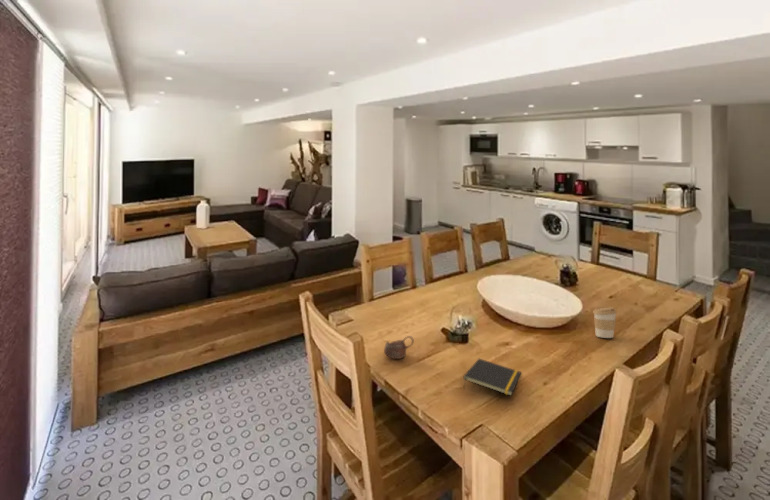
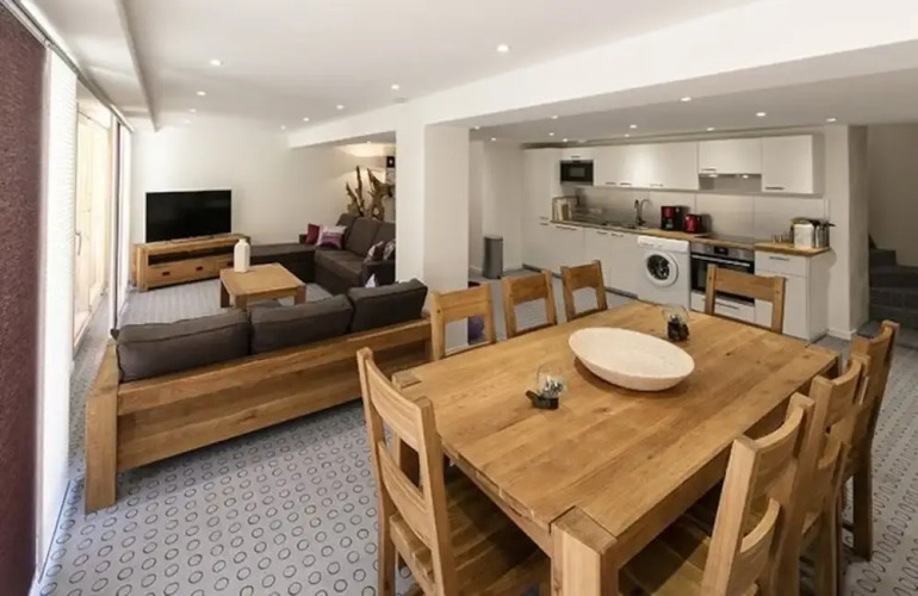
- coffee cup [592,306,618,339]
- notepad [462,358,522,397]
- cup [383,335,415,360]
